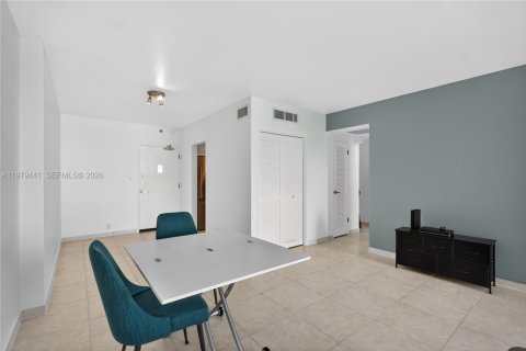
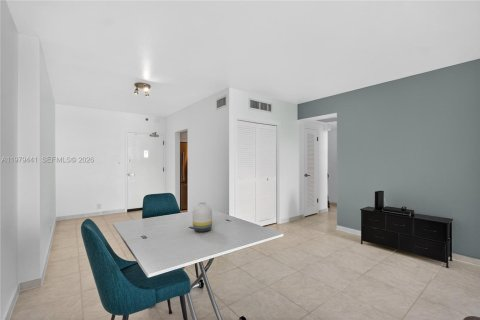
+ vase [192,201,213,233]
